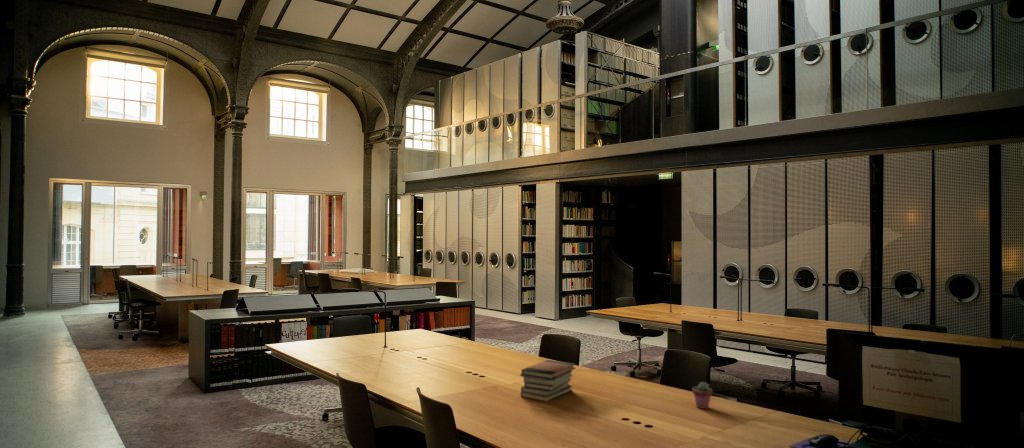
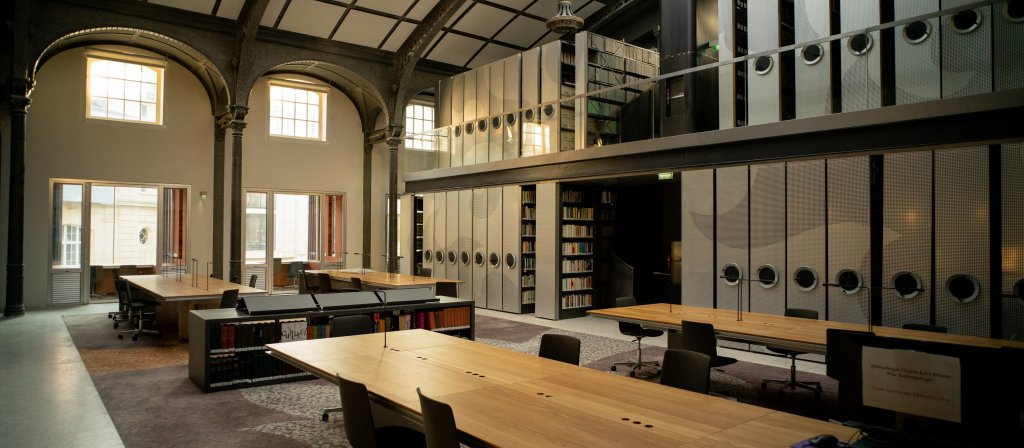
- potted succulent [691,381,713,410]
- book stack [519,359,577,403]
